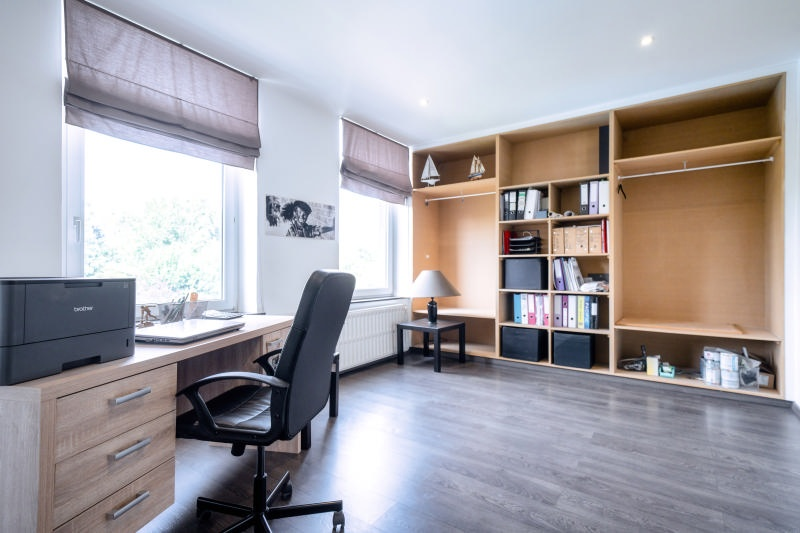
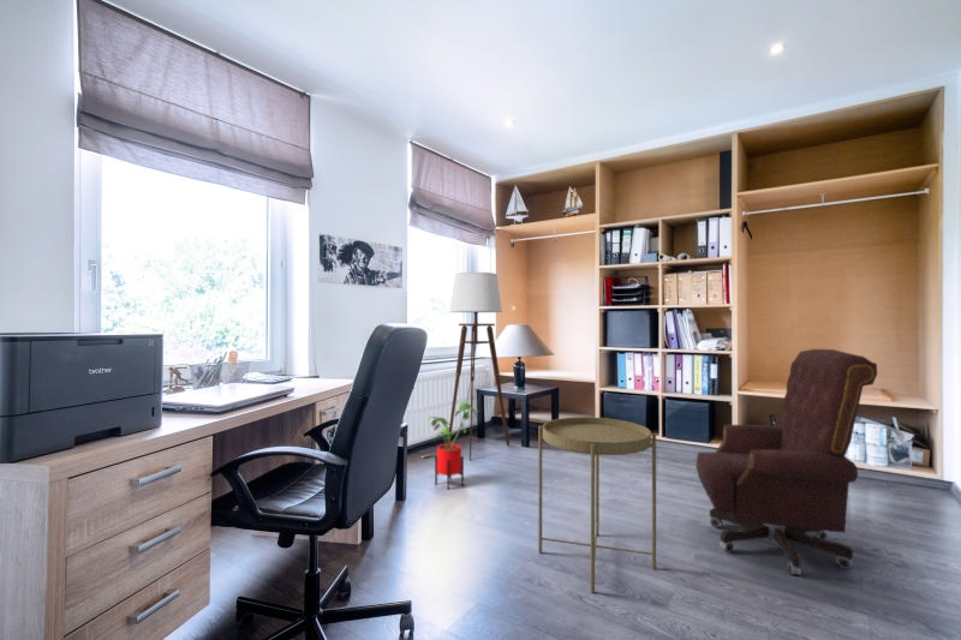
+ side table [537,415,657,594]
+ office chair [694,348,878,576]
+ floor lamp [422,271,511,461]
+ house plant [426,401,479,490]
